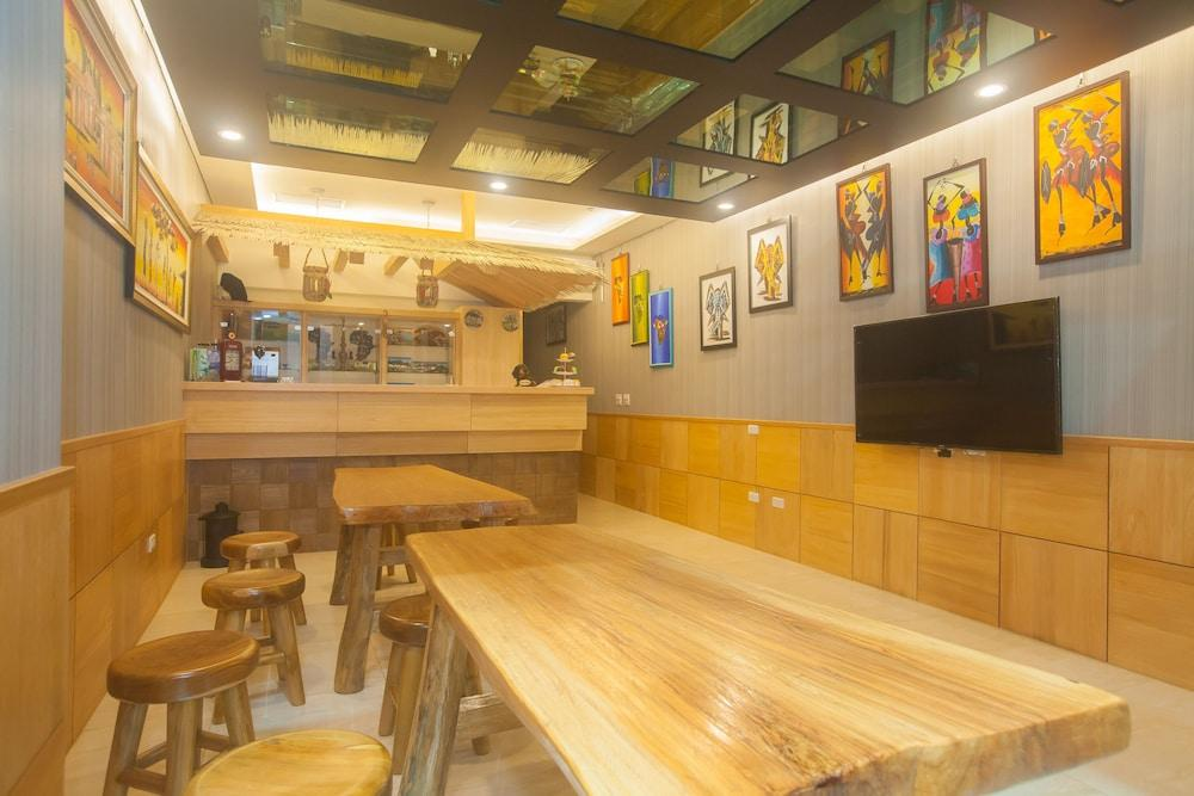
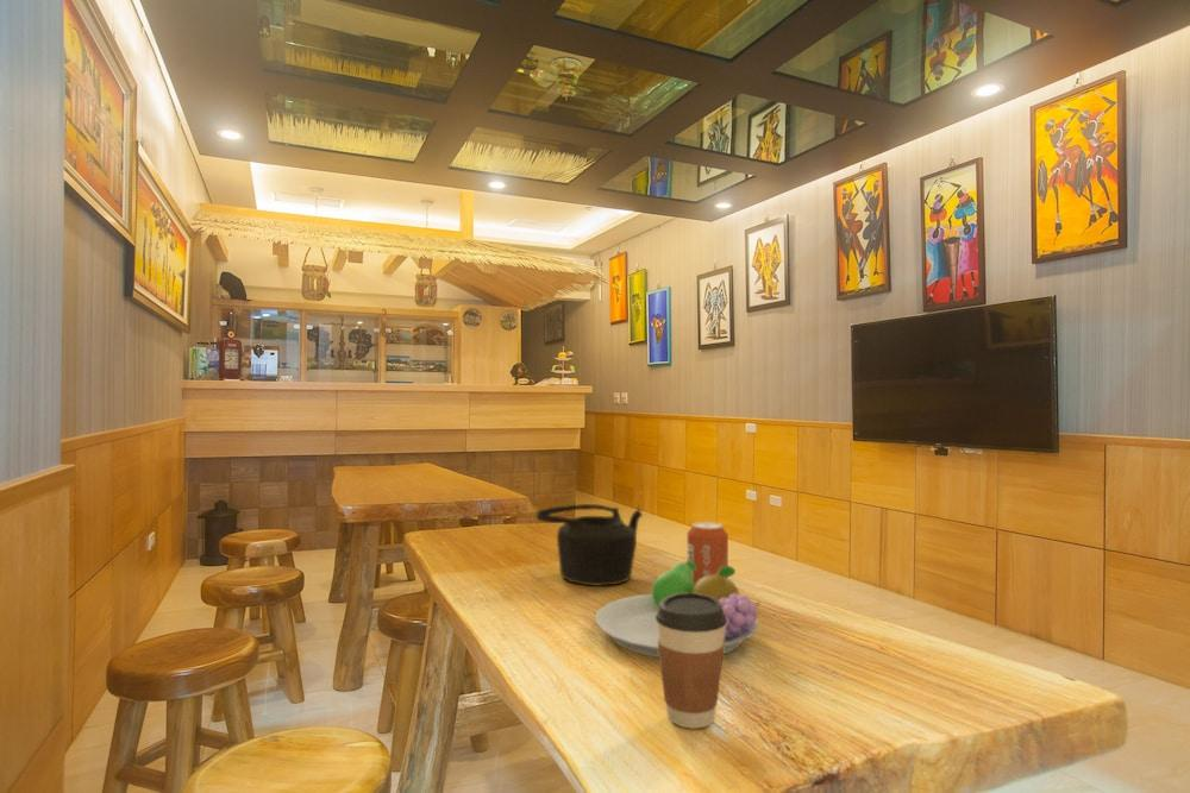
+ can [685,521,729,586]
+ coffee cup [656,593,727,730]
+ fruit bowl [594,560,762,659]
+ teapot [534,503,644,587]
